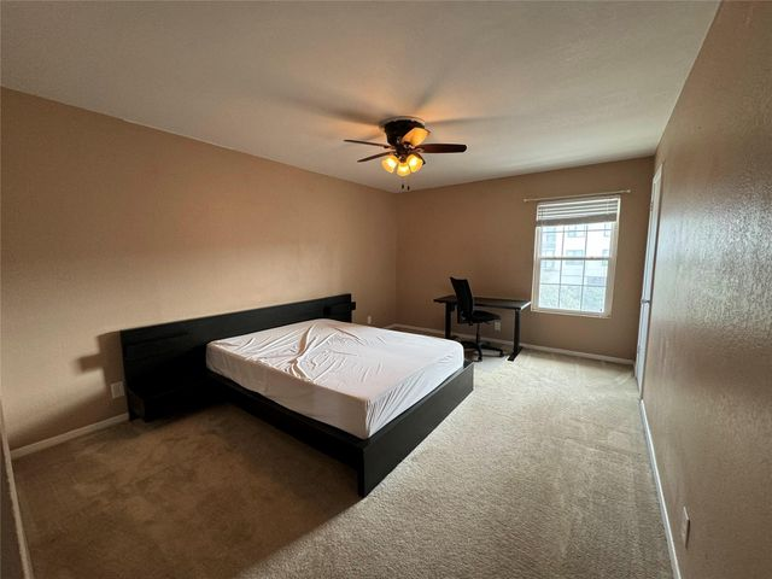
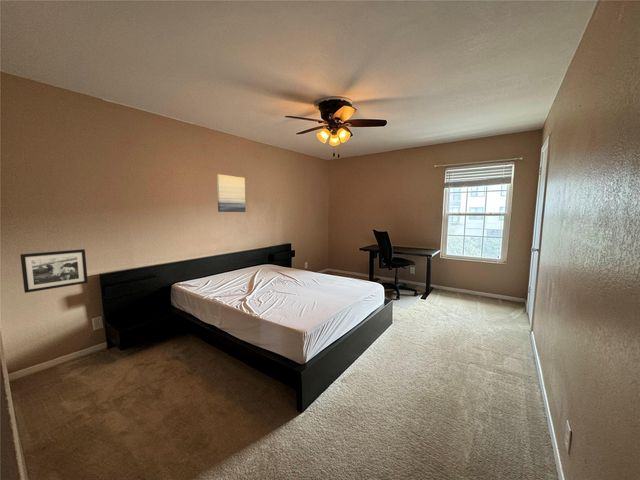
+ wall art [216,173,247,213]
+ picture frame [19,248,89,294]
